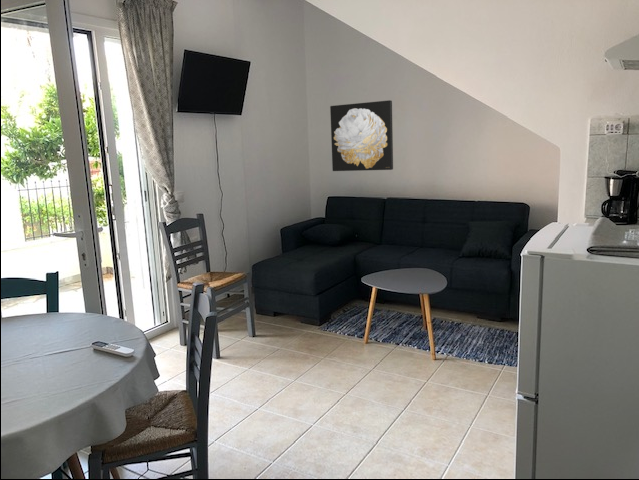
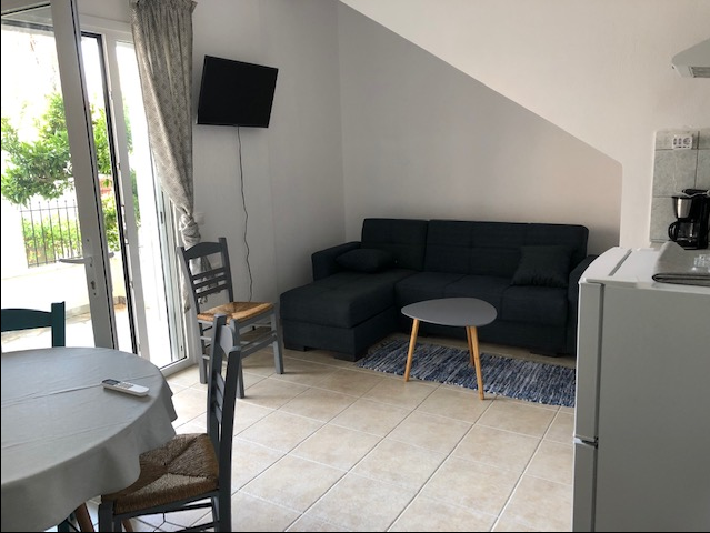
- wall art [329,99,394,172]
